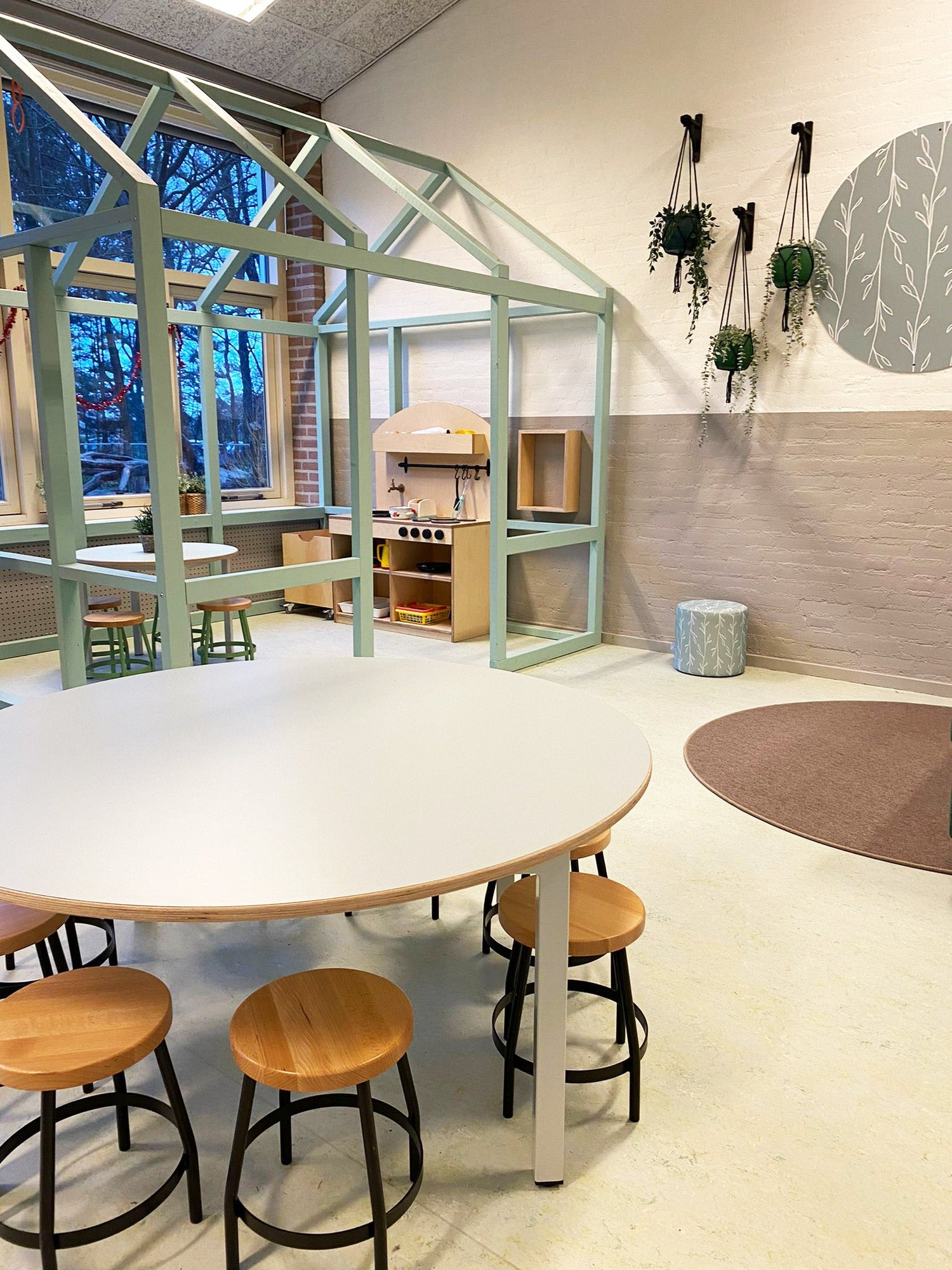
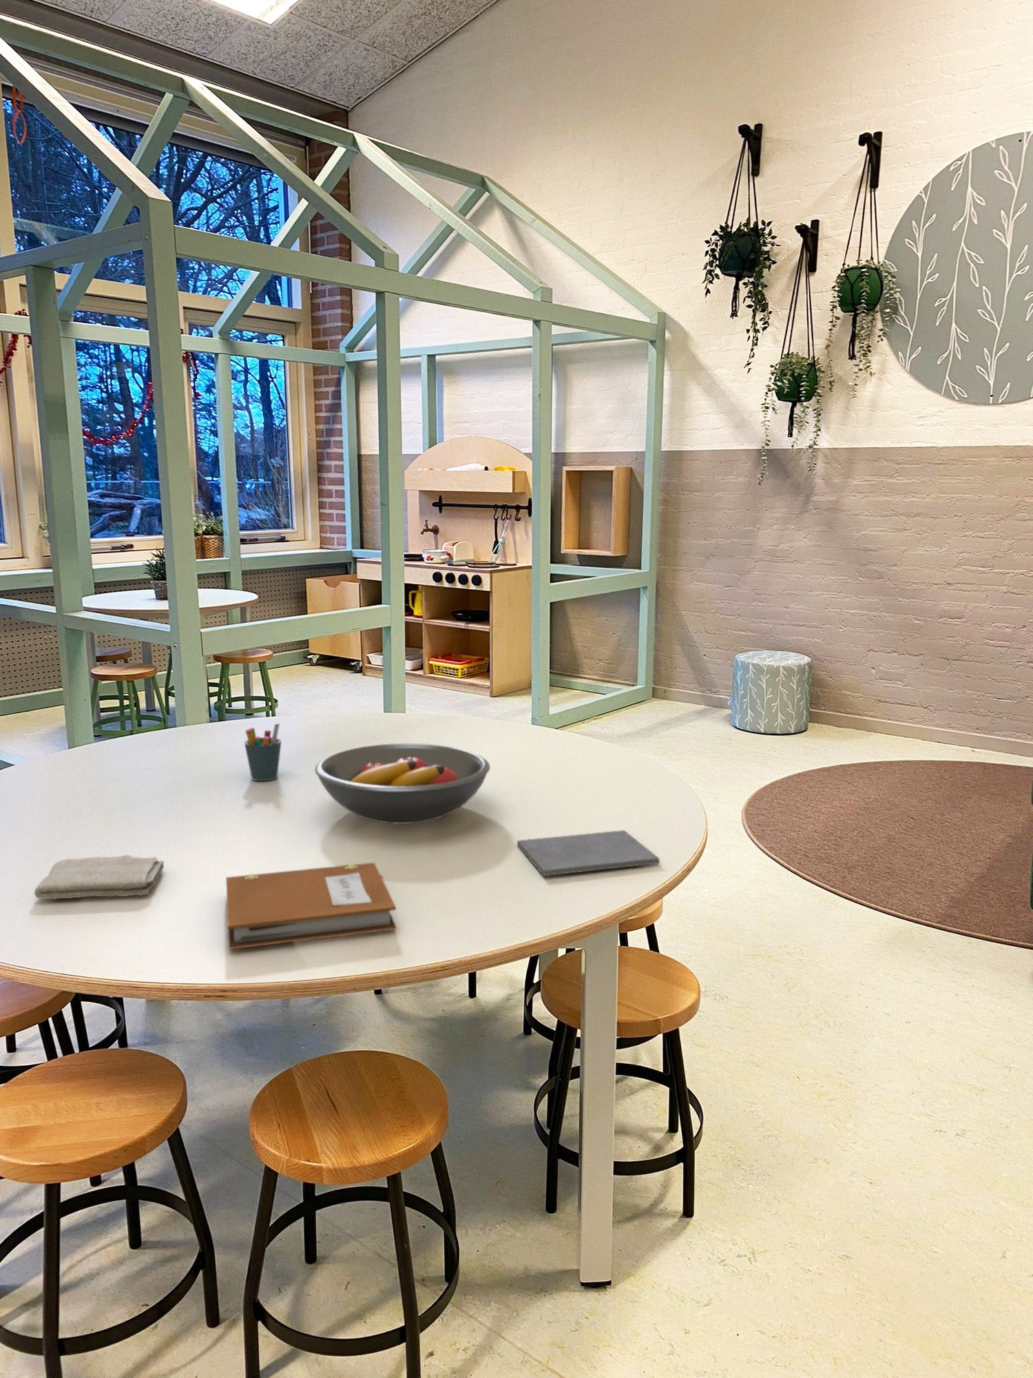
+ washcloth [34,854,165,899]
+ fruit bowl [314,743,492,825]
+ notepad [516,830,661,877]
+ notebook [226,862,397,950]
+ pen holder [244,722,282,781]
